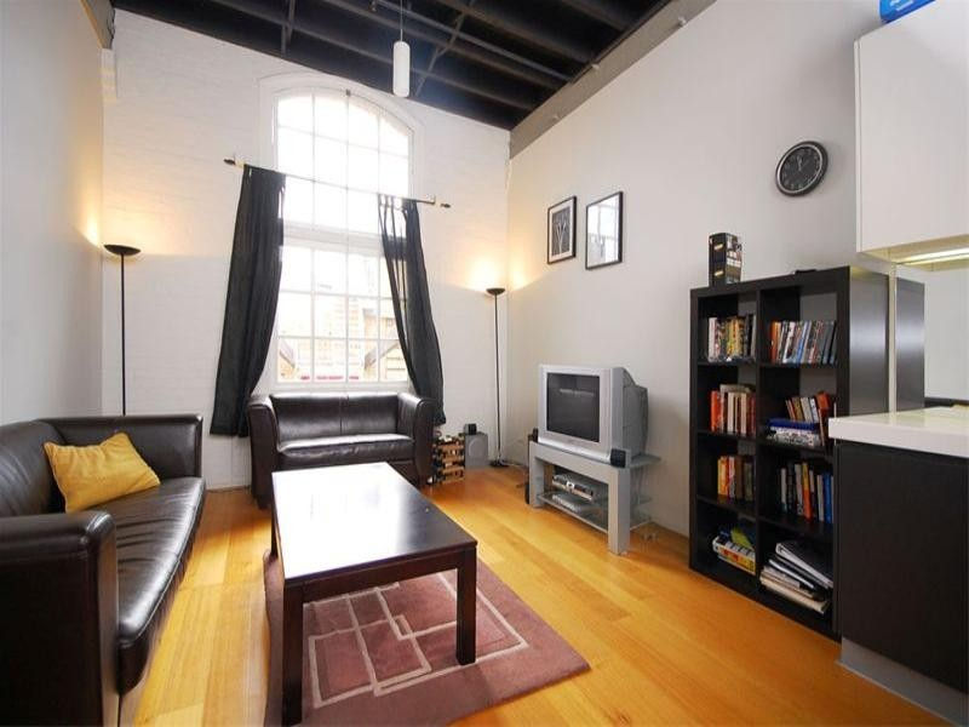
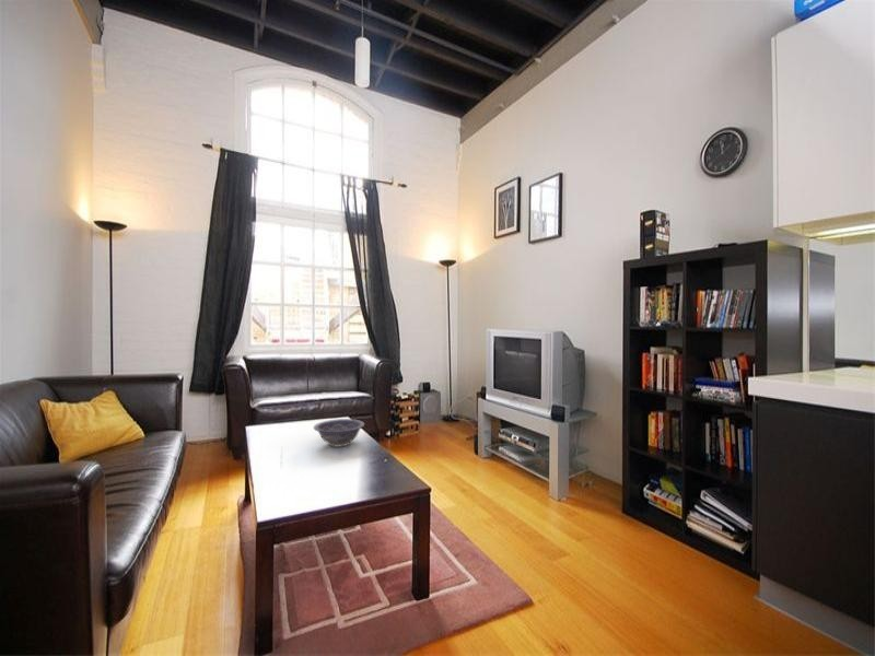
+ decorative bowl [313,418,365,448]
